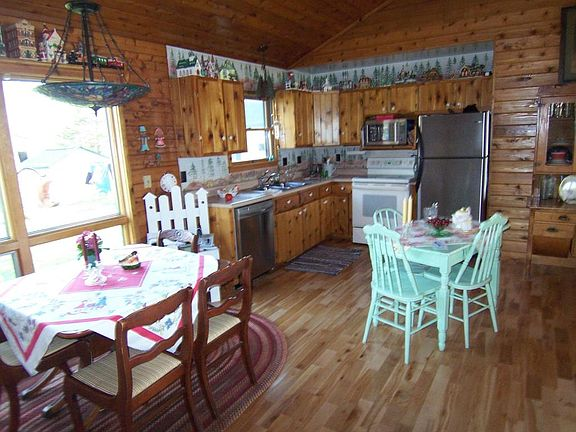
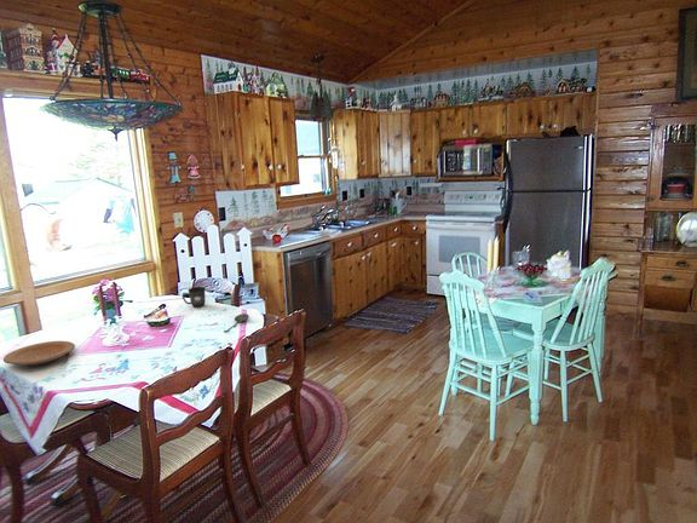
+ spoon [223,312,250,334]
+ mug [182,286,207,309]
+ plate [2,340,76,367]
